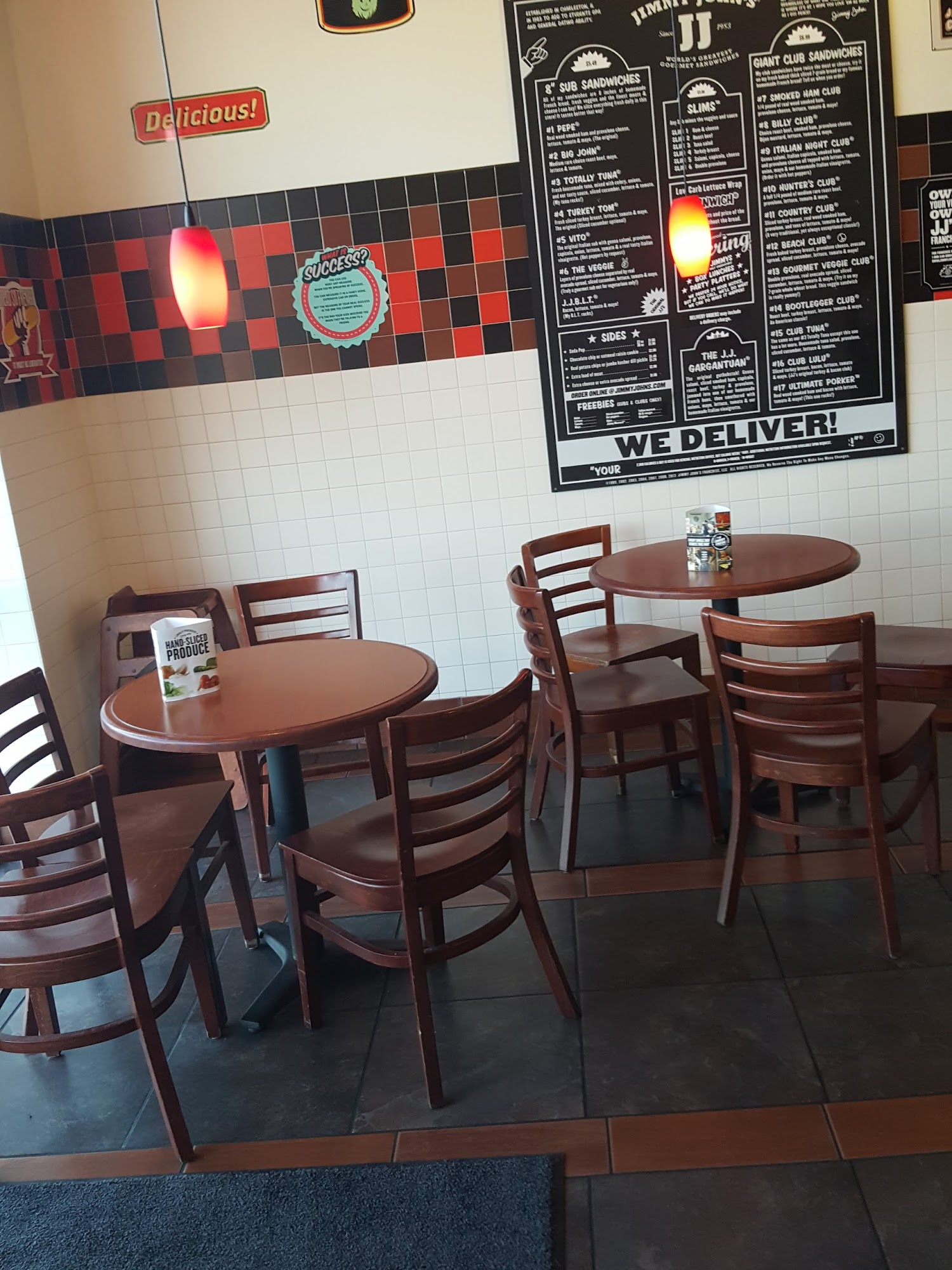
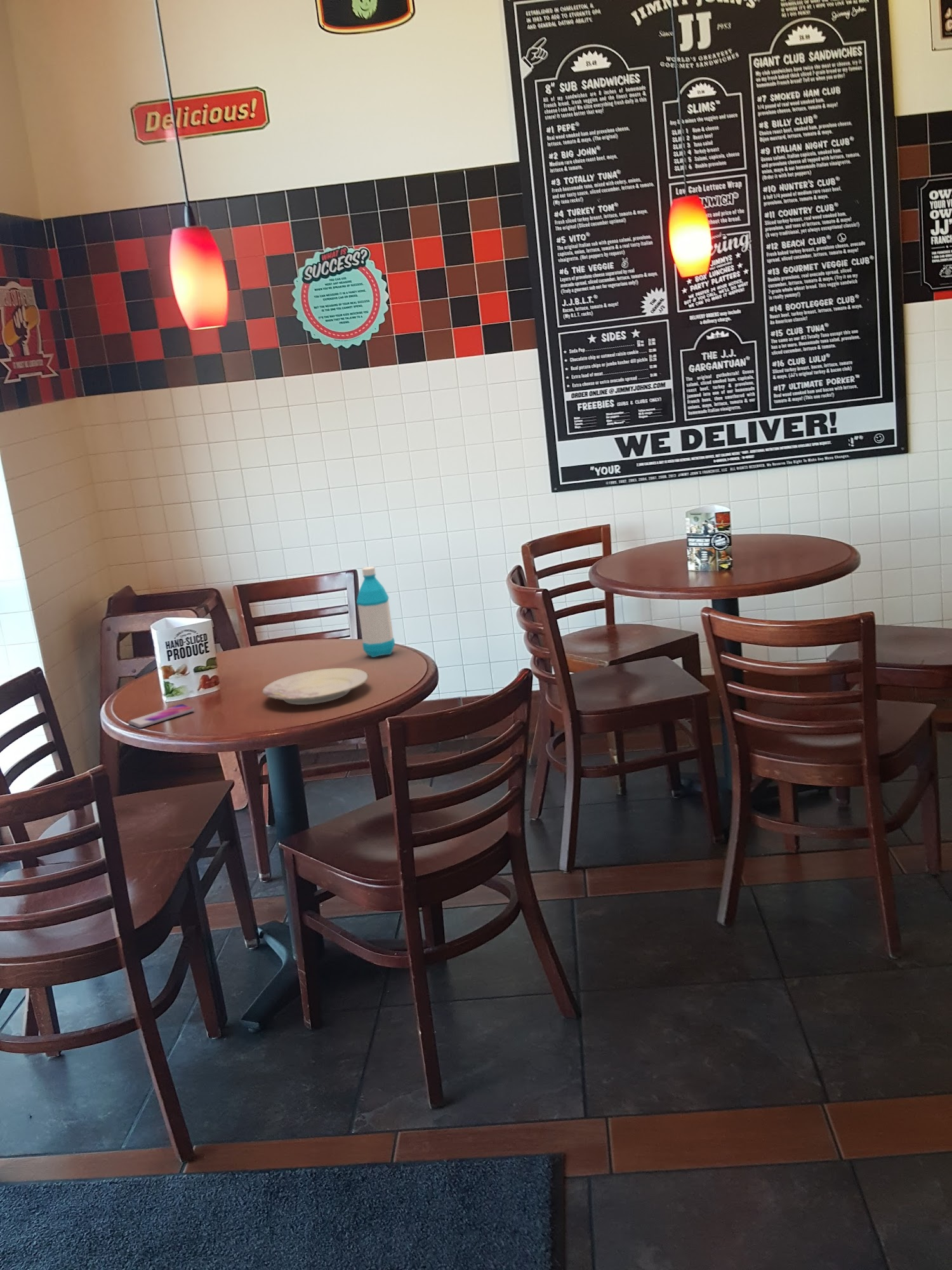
+ plate [261,667,369,705]
+ smartphone [128,704,195,728]
+ water bottle [356,566,395,658]
